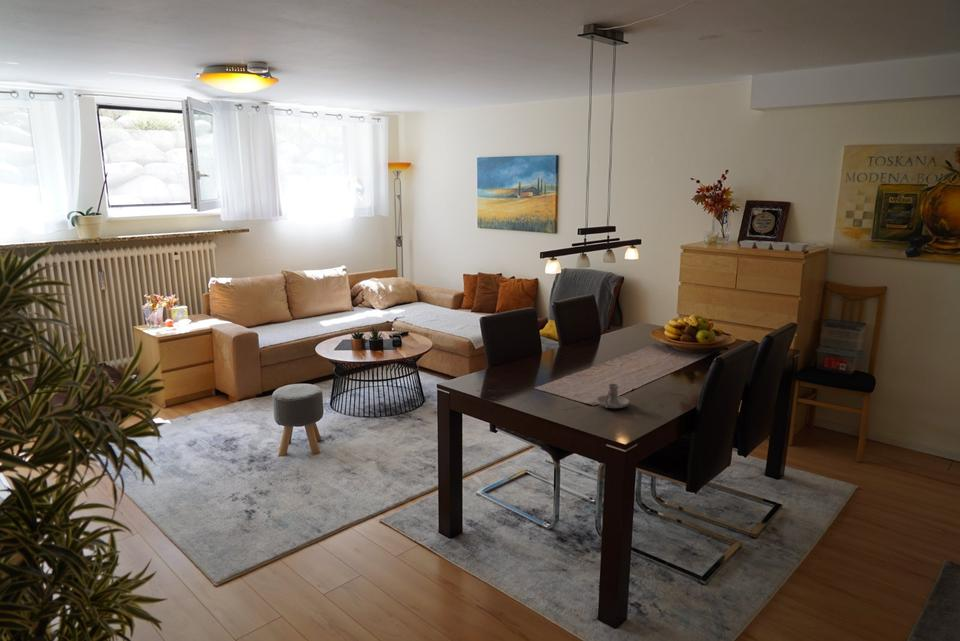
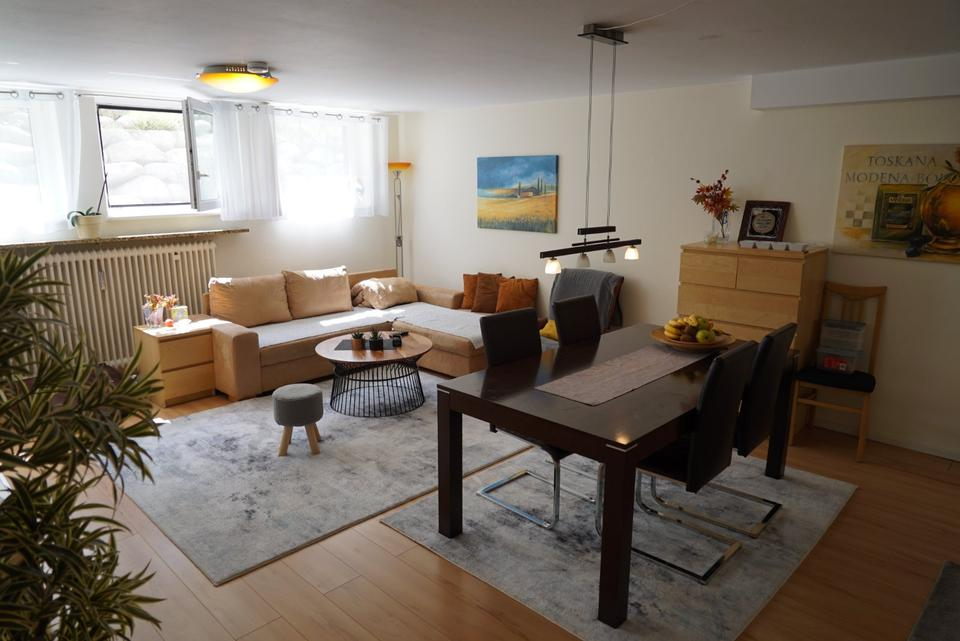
- candle holder [595,383,631,409]
